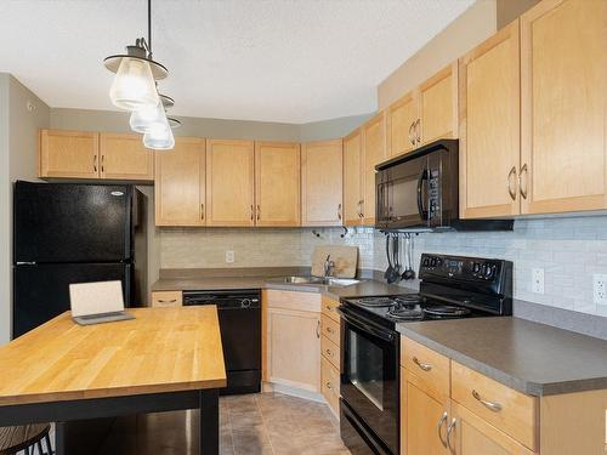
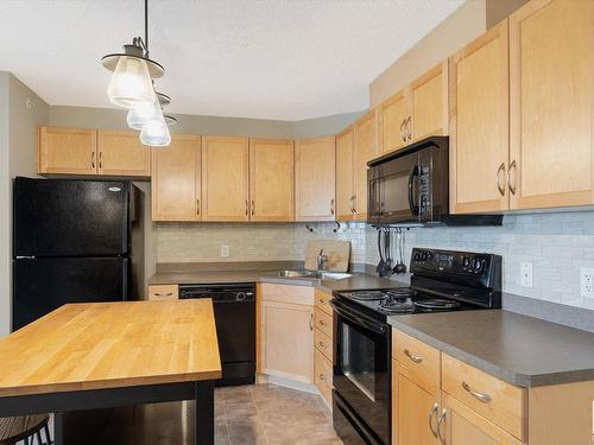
- laptop [68,279,137,326]
